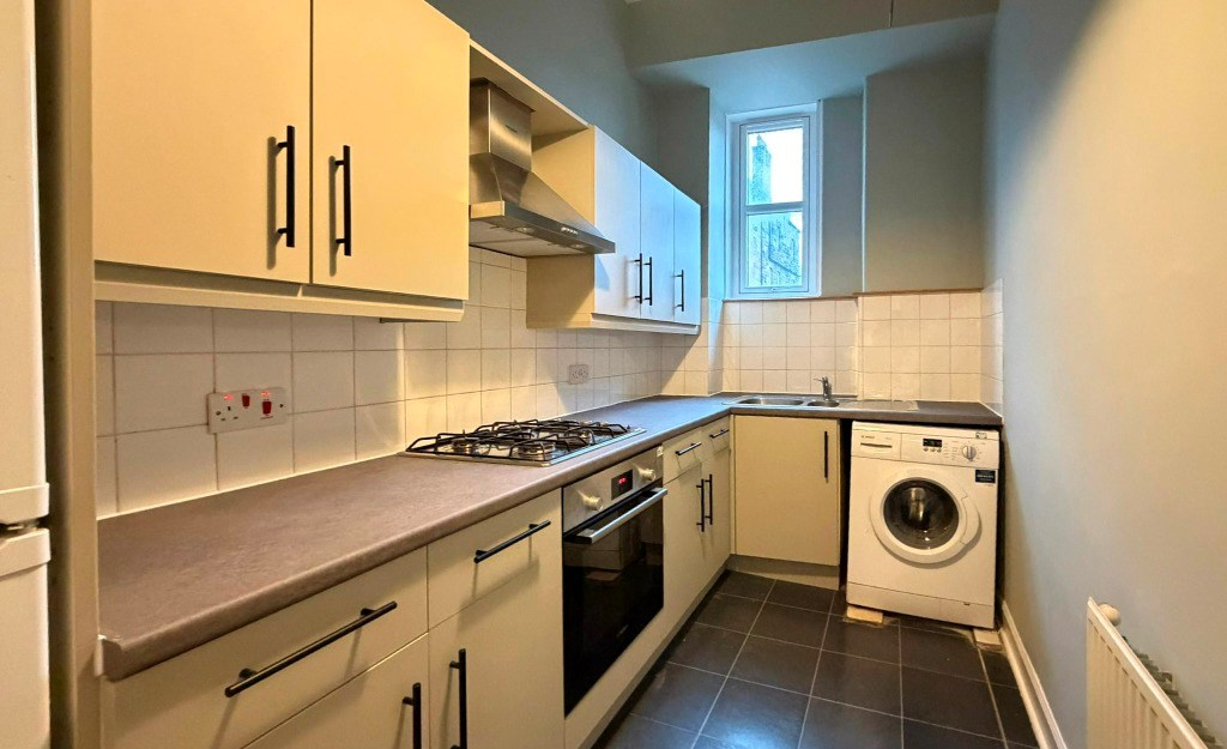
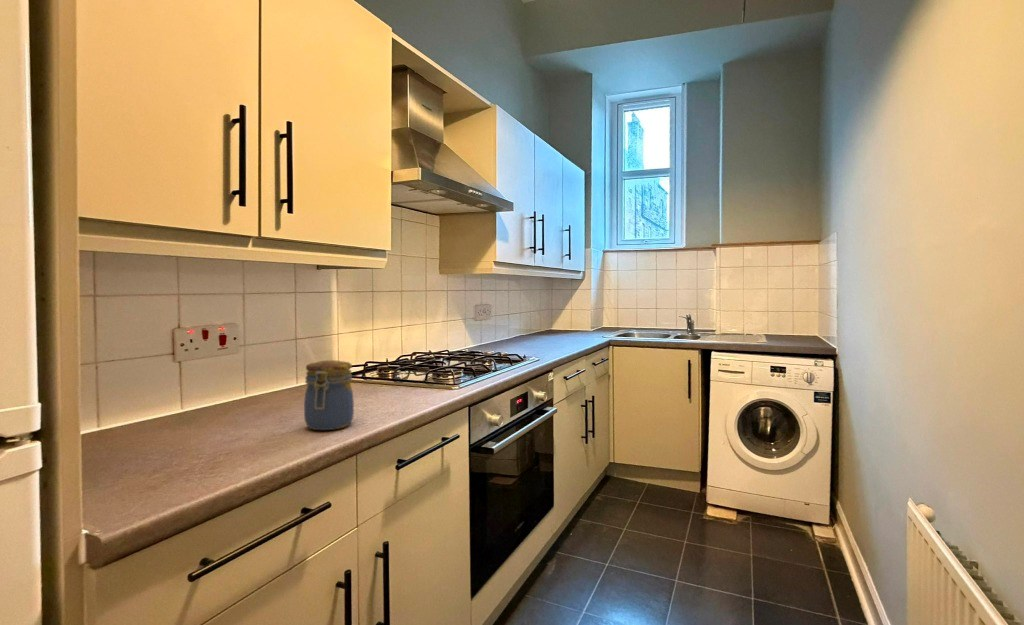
+ jar [303,359,355,431]
